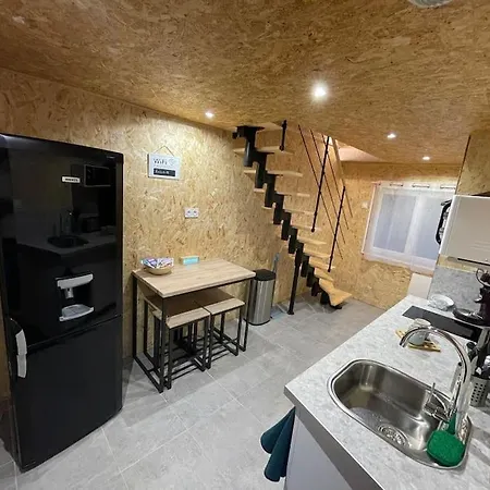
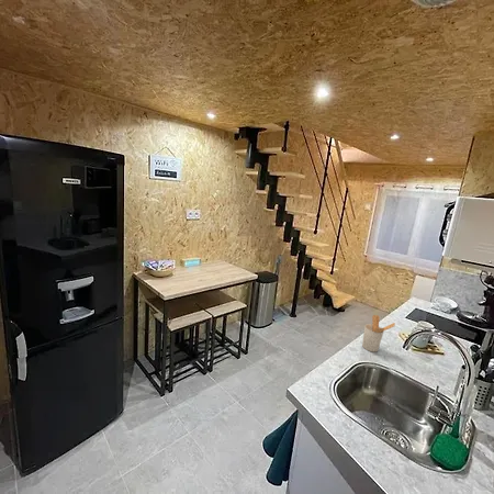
+ utensil holder [361,314,396,353]
